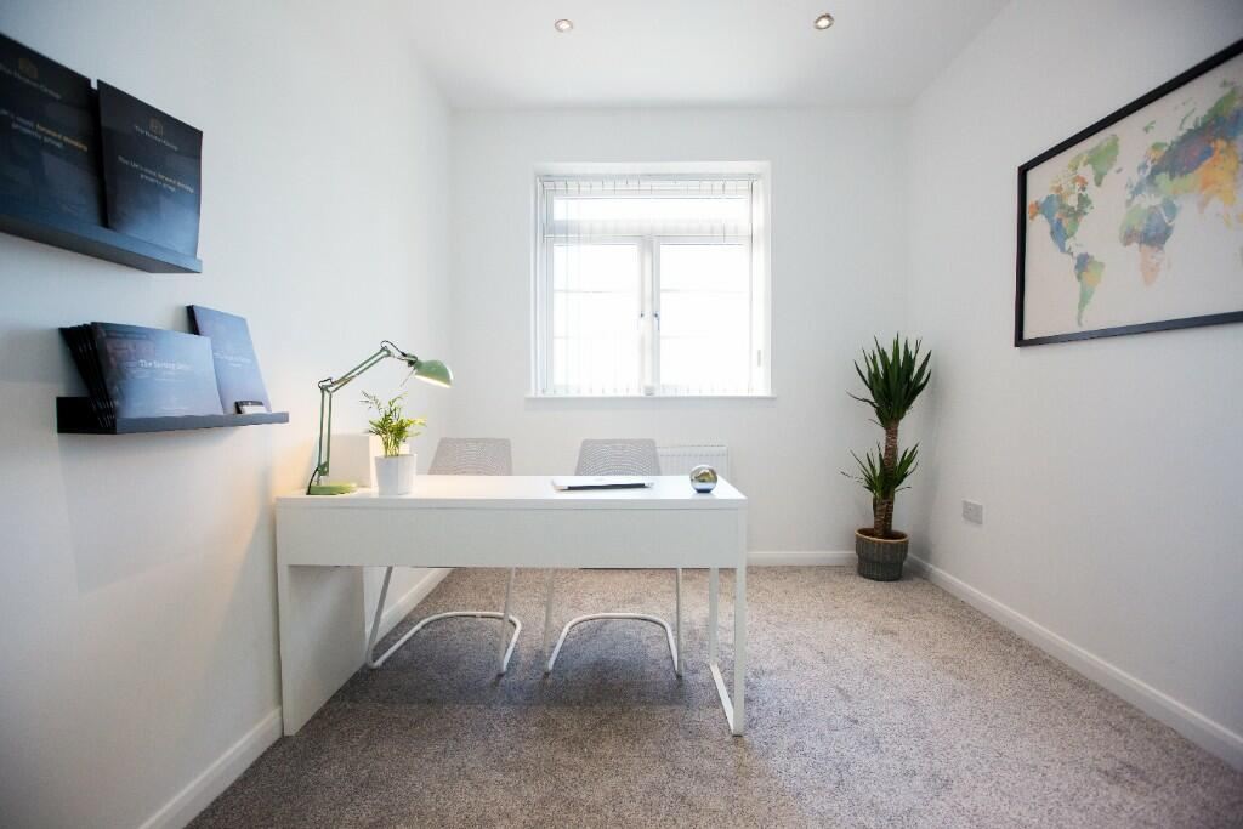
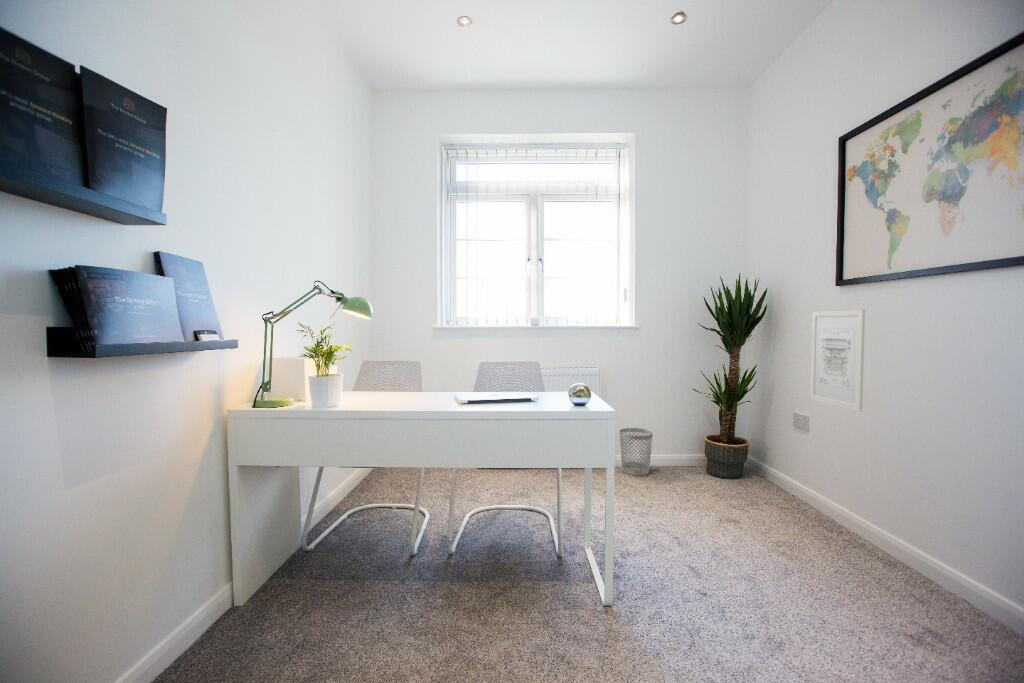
+ wastebasket [618,427,654,476]
+ wall art [809,309,866,413]
